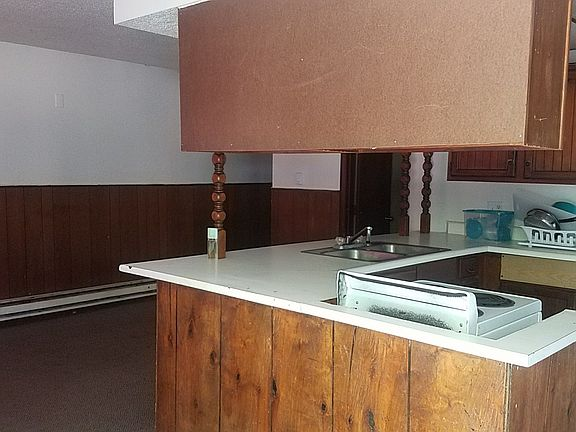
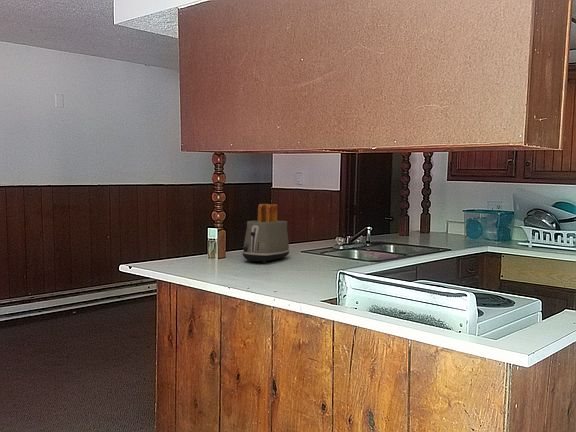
+ toaster [241,203,291,265]
